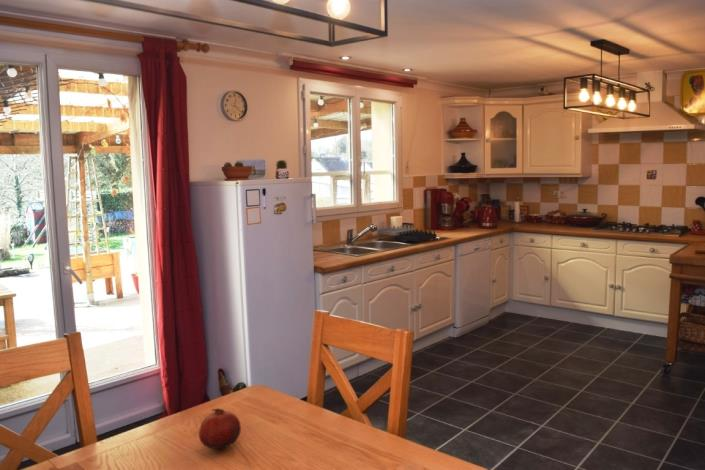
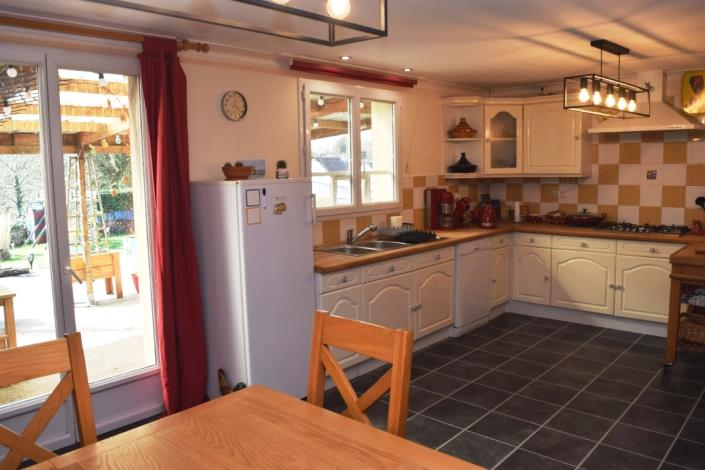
- fruit [198,408,242,450]
